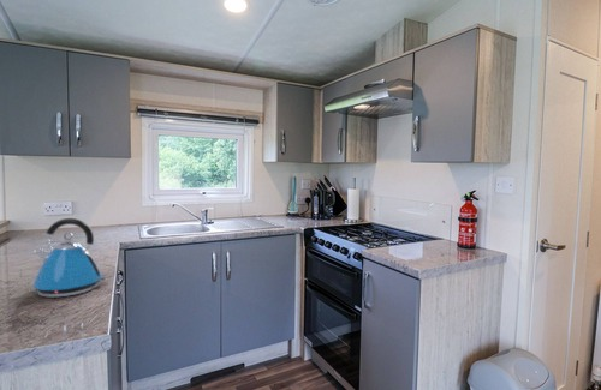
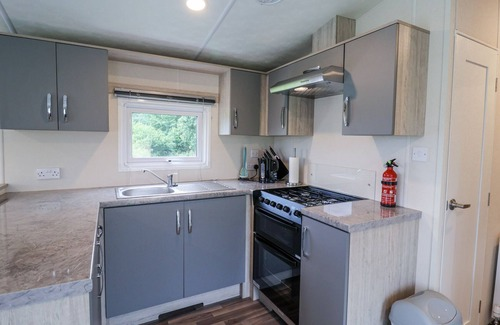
- kettle [31,217,107,299]
